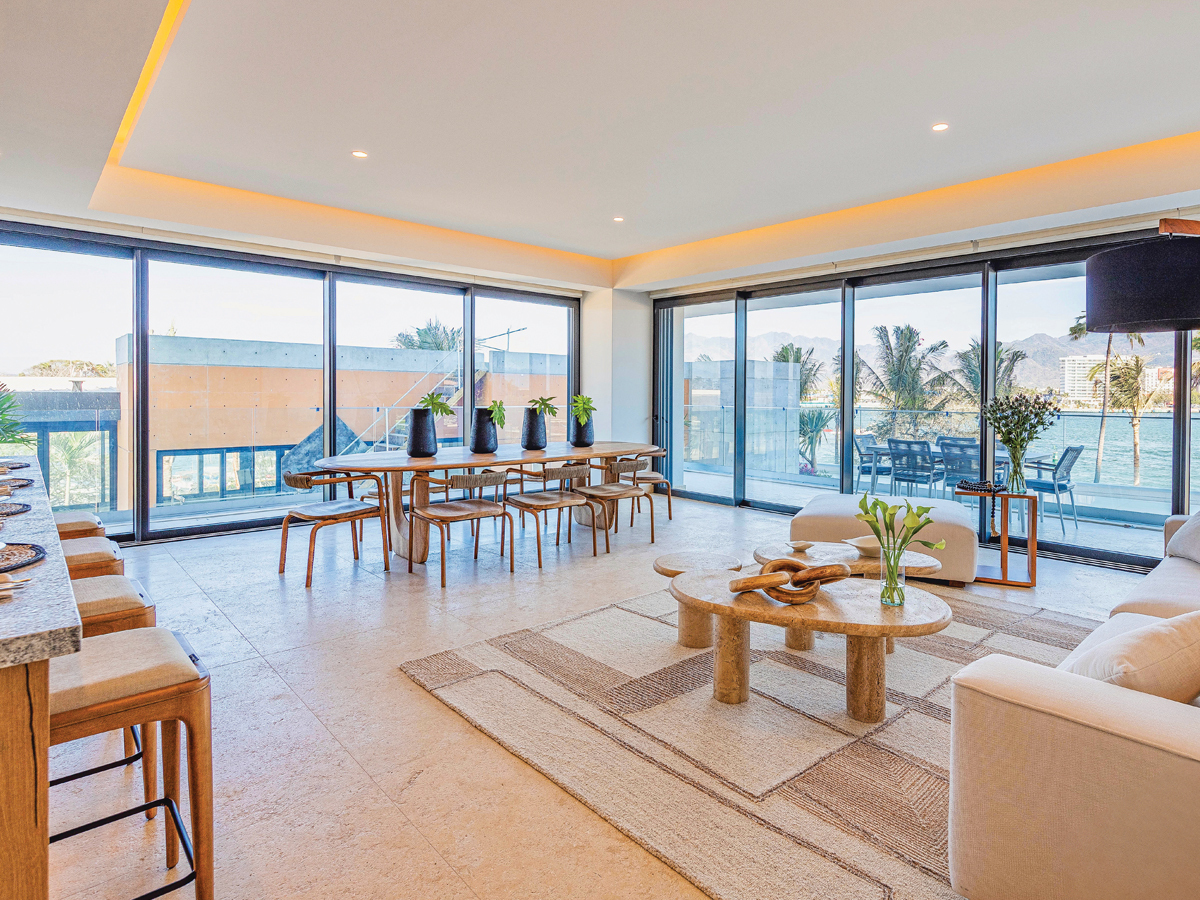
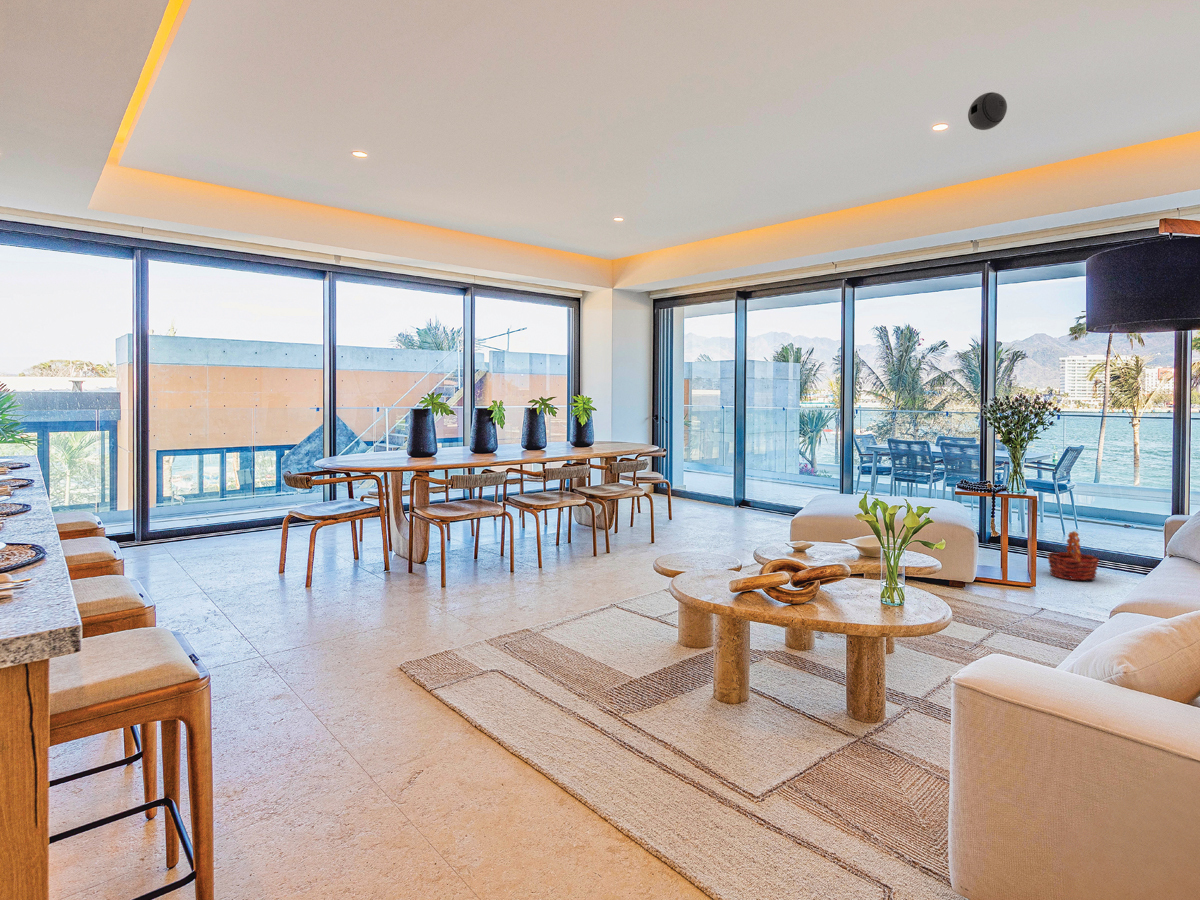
+ basket [1046,530,1101,581]
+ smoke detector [967,91,1008,131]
